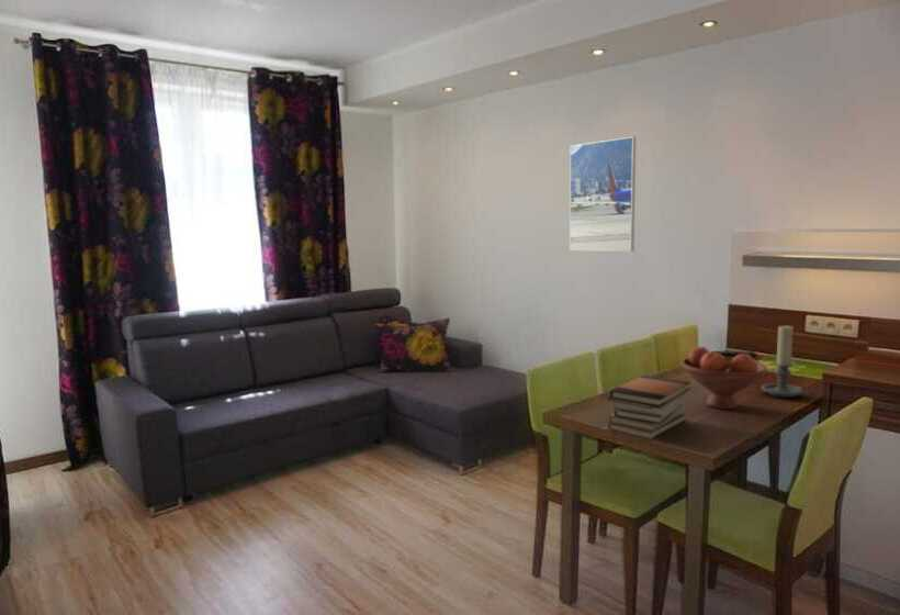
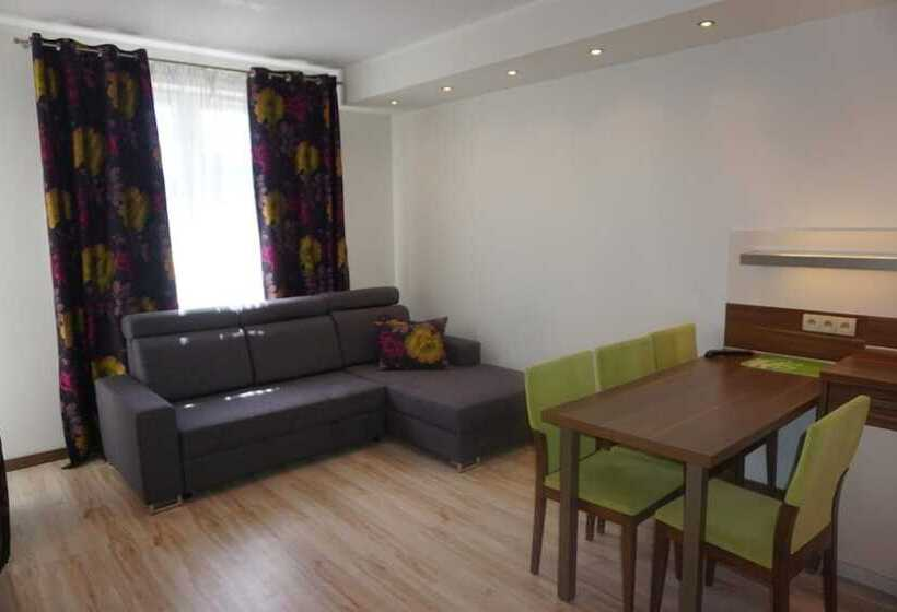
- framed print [569,136,637,253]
- fruit bowl [679,346,769,411]
- candle holder [761,325,814,399]
- book stack [607,374,691,440]
